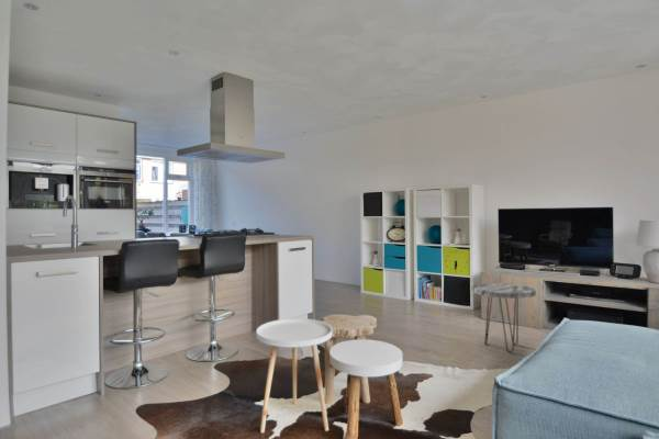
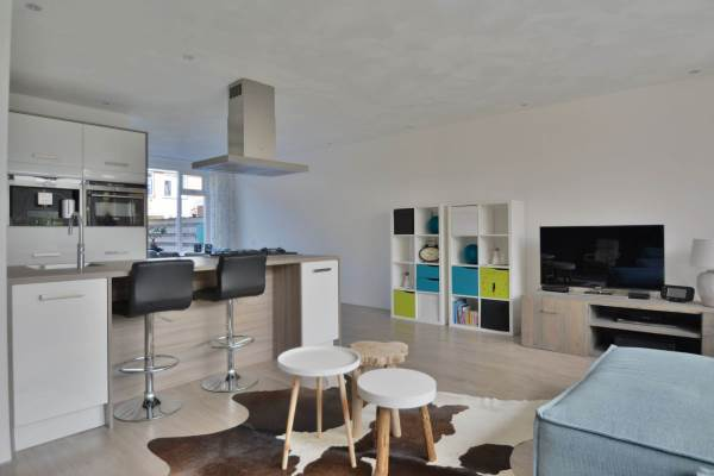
- side table [471,282,537,353]
